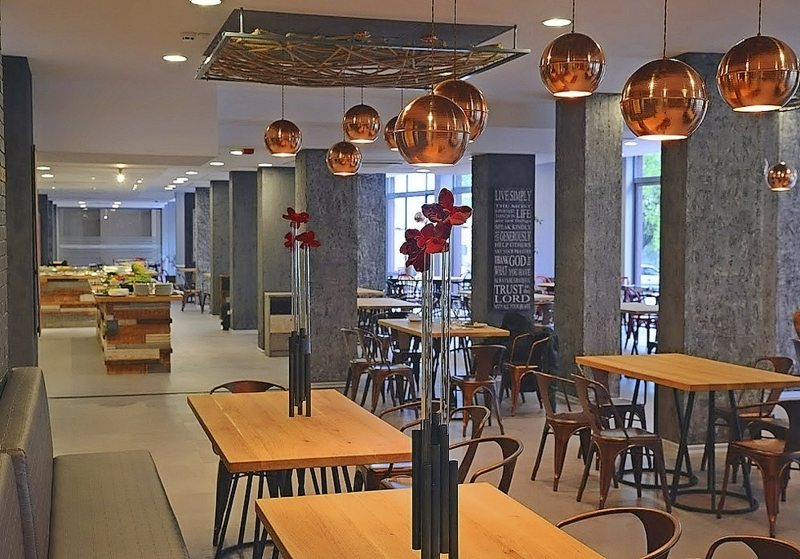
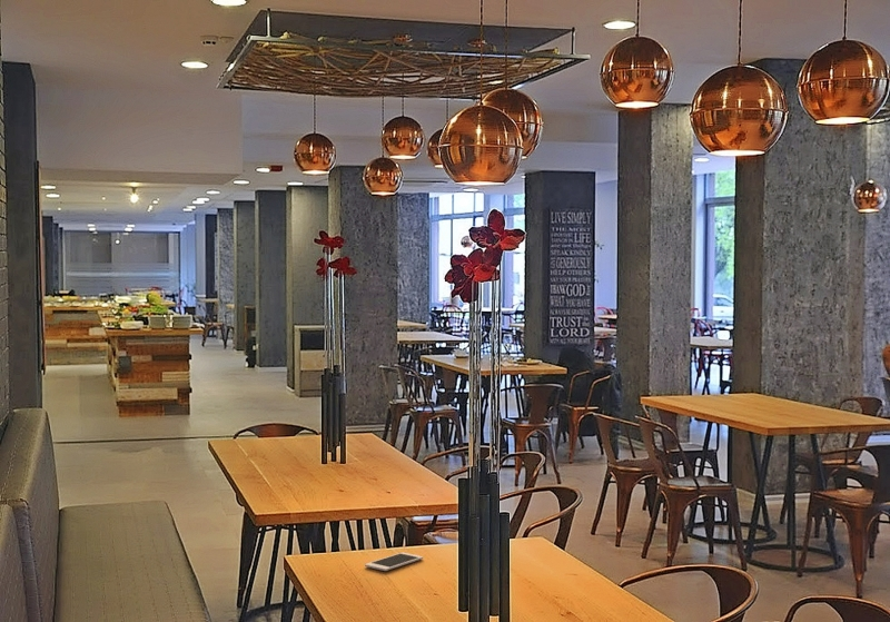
+ cell phone [364,552,424,572]
